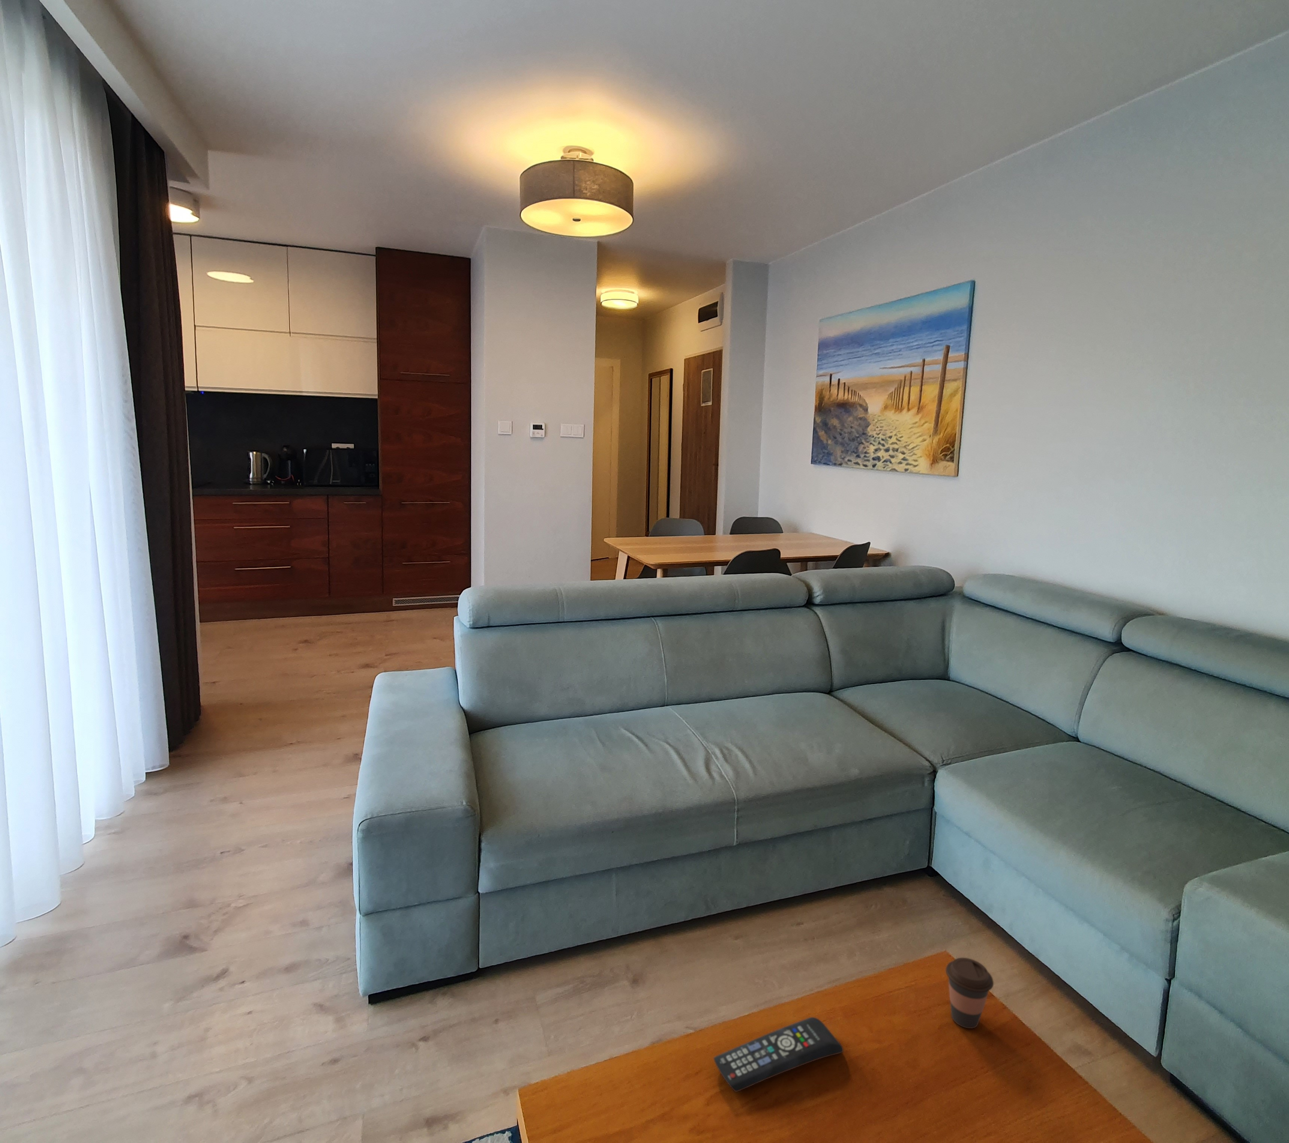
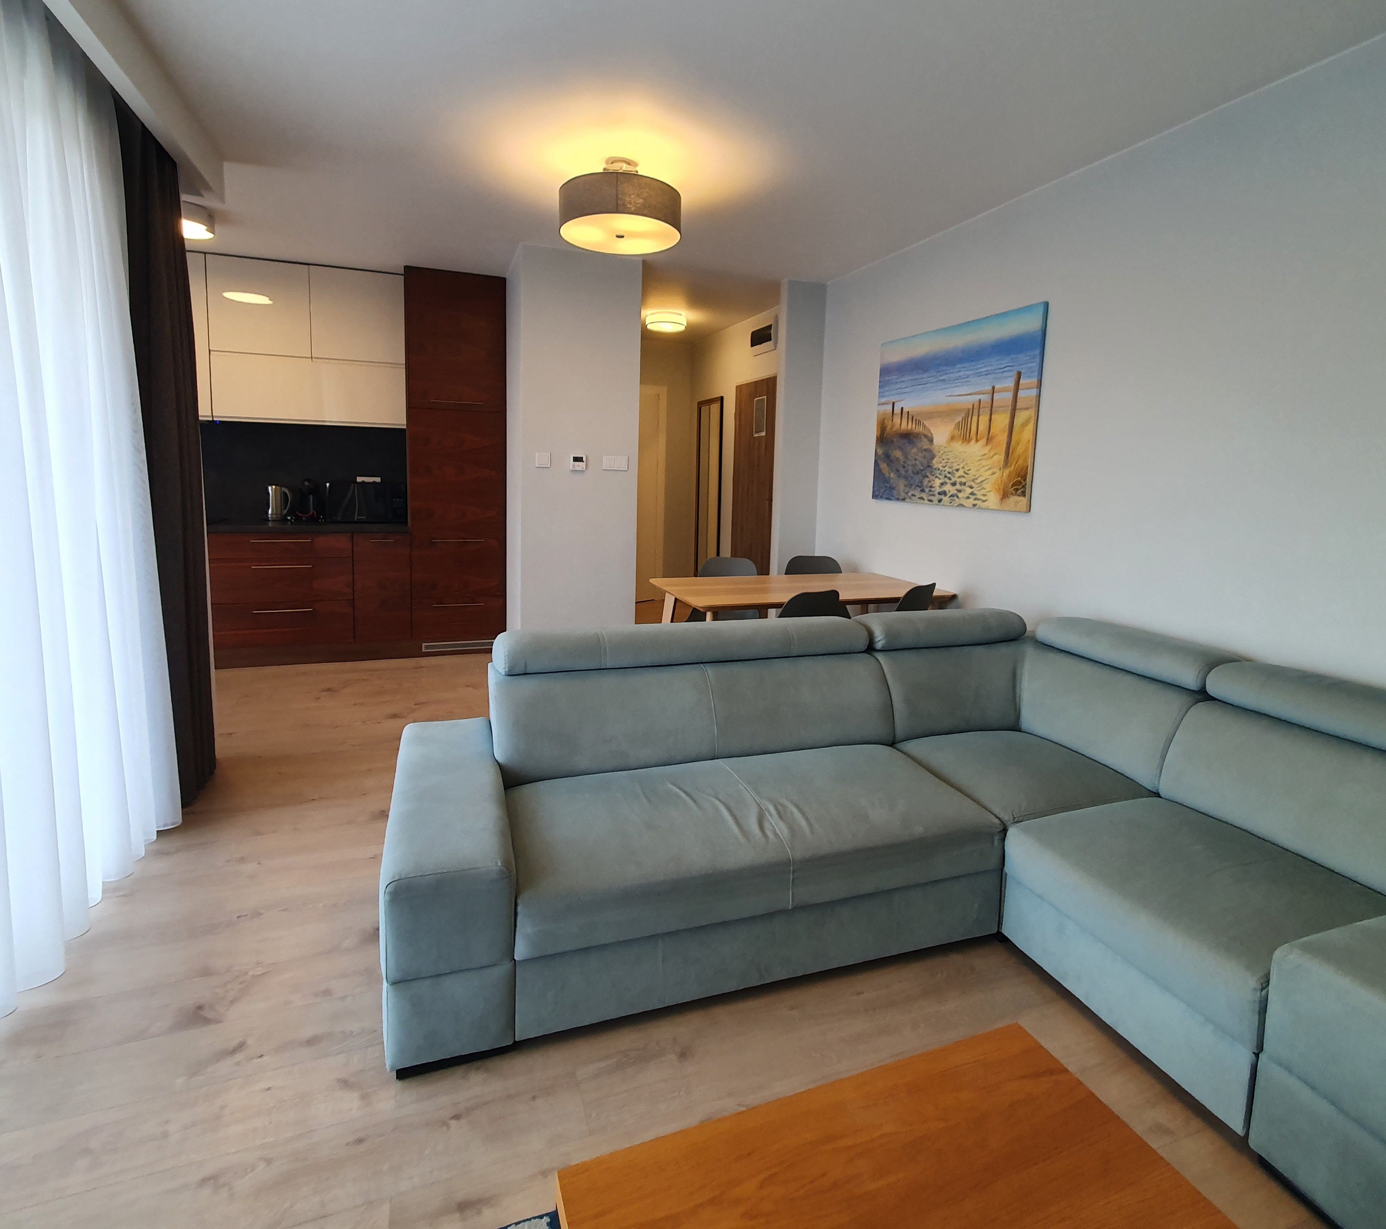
- remote control [713,1017,844,1092]
- coffee cup [946,958,994,1029]
